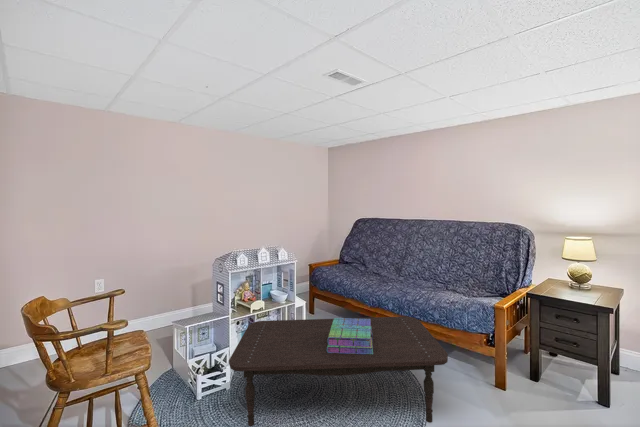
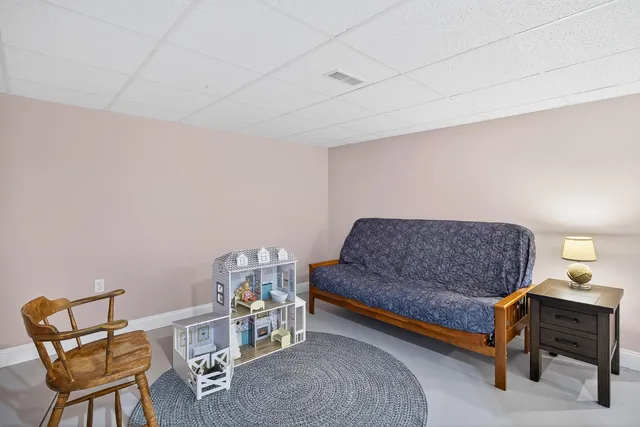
- stack of books [327,317,373,355]
- coffee table [228,316,449,427]
